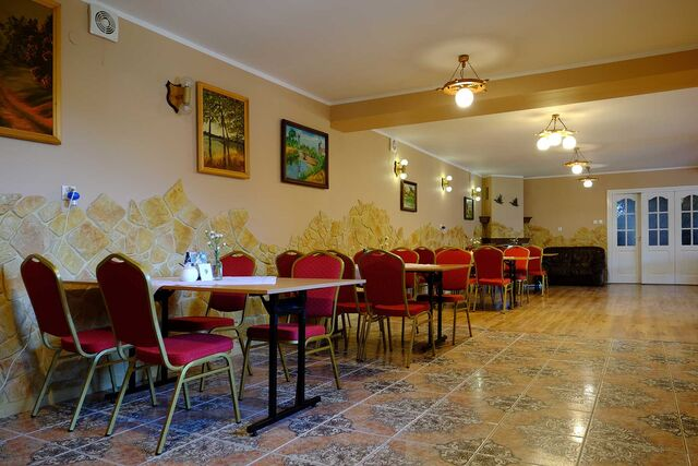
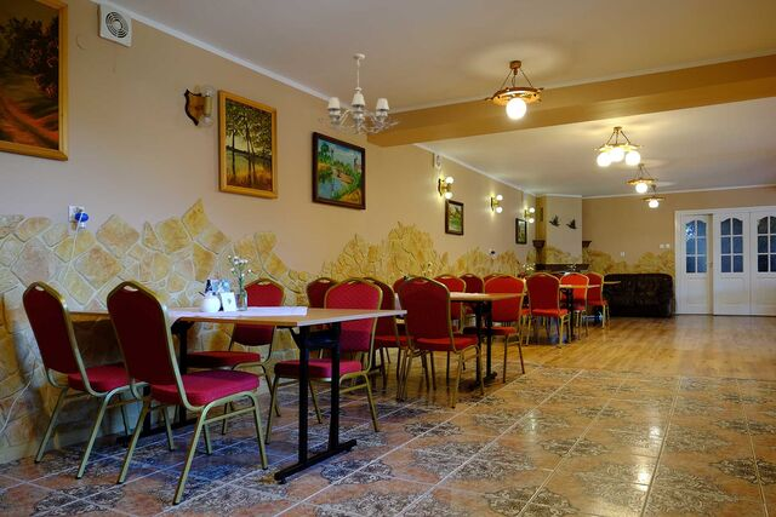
+ chandelier [316,53,403,136]
